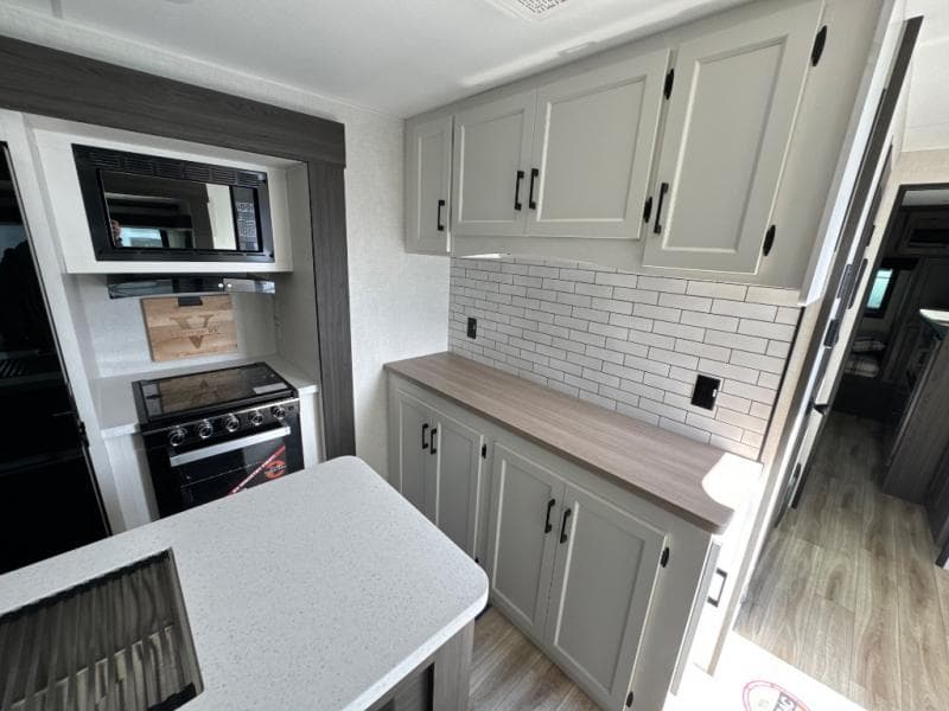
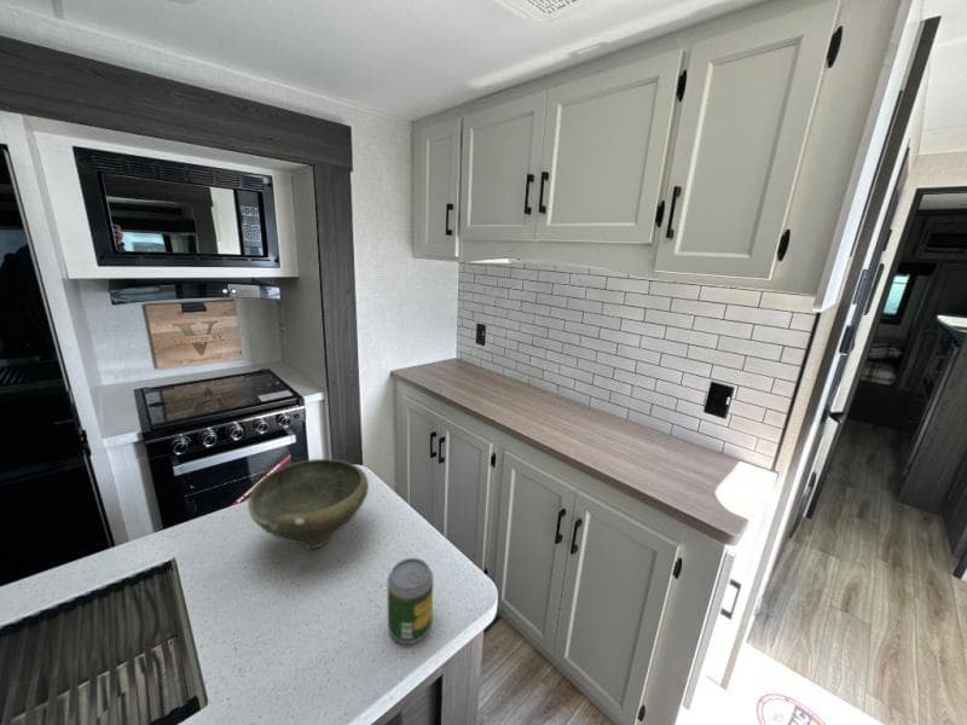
+ soda can [386,557,434,645]
+ bowl [247,458,370,549]
